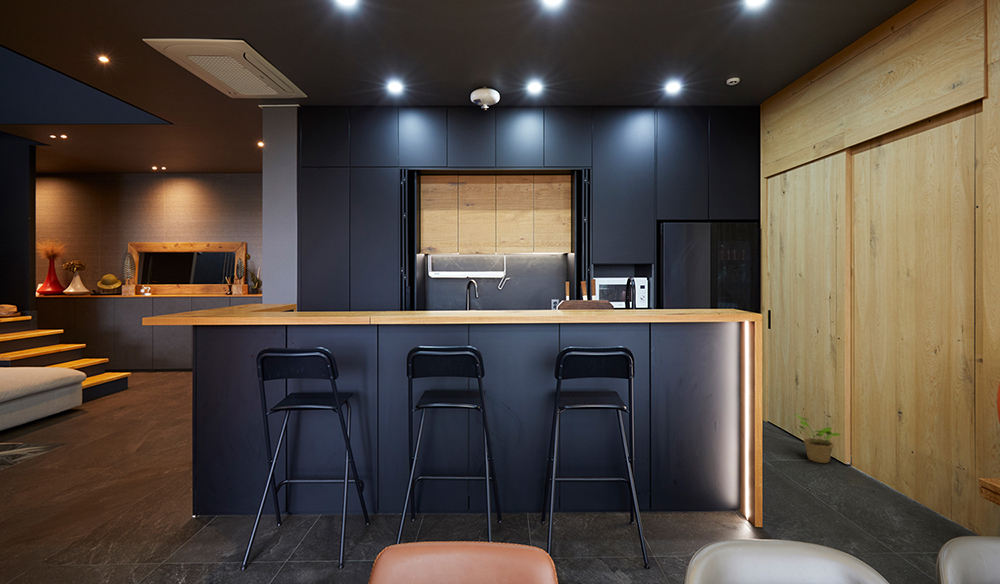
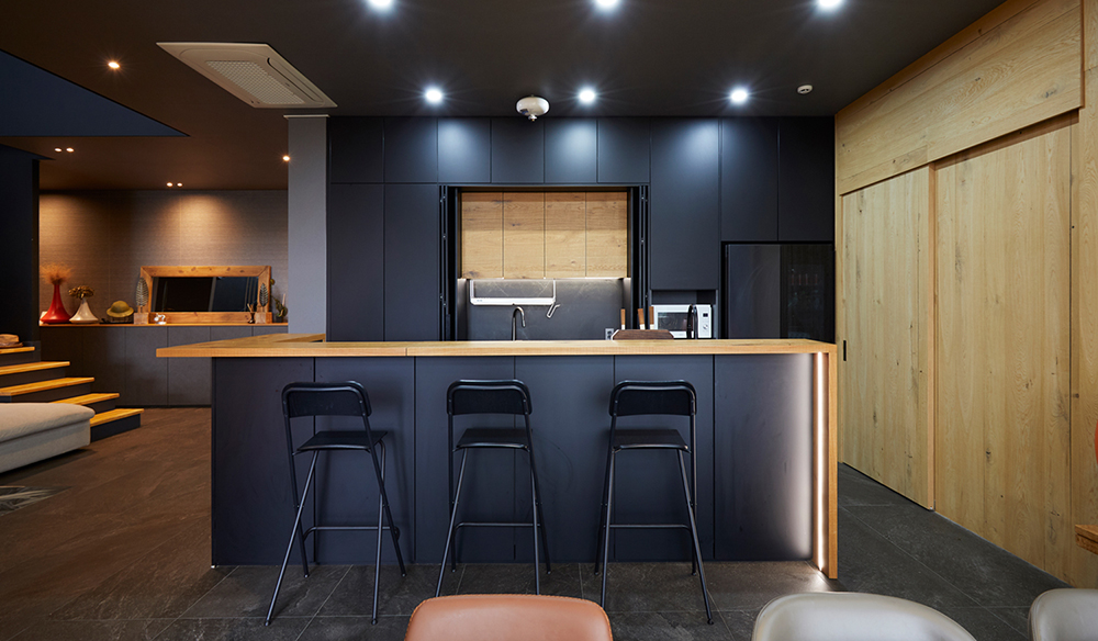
- potted plant [794,413,841,464]
